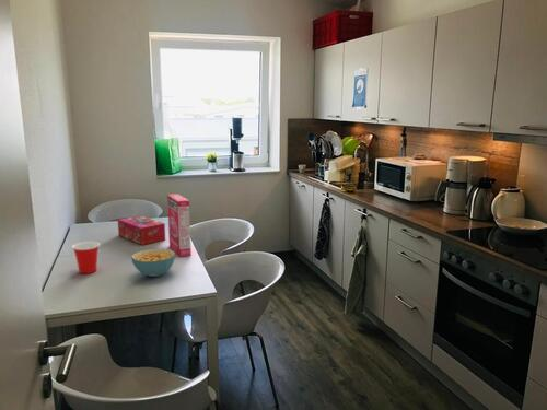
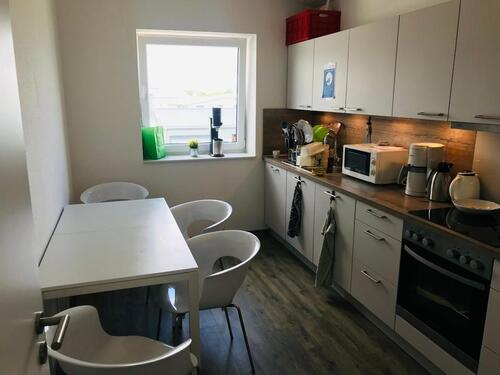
- cereal box [166,192,193,258]
- tissue box [117,214,166,246]
- cereal bowl [130,248,176,278]
- cup [71,241,101,274]
